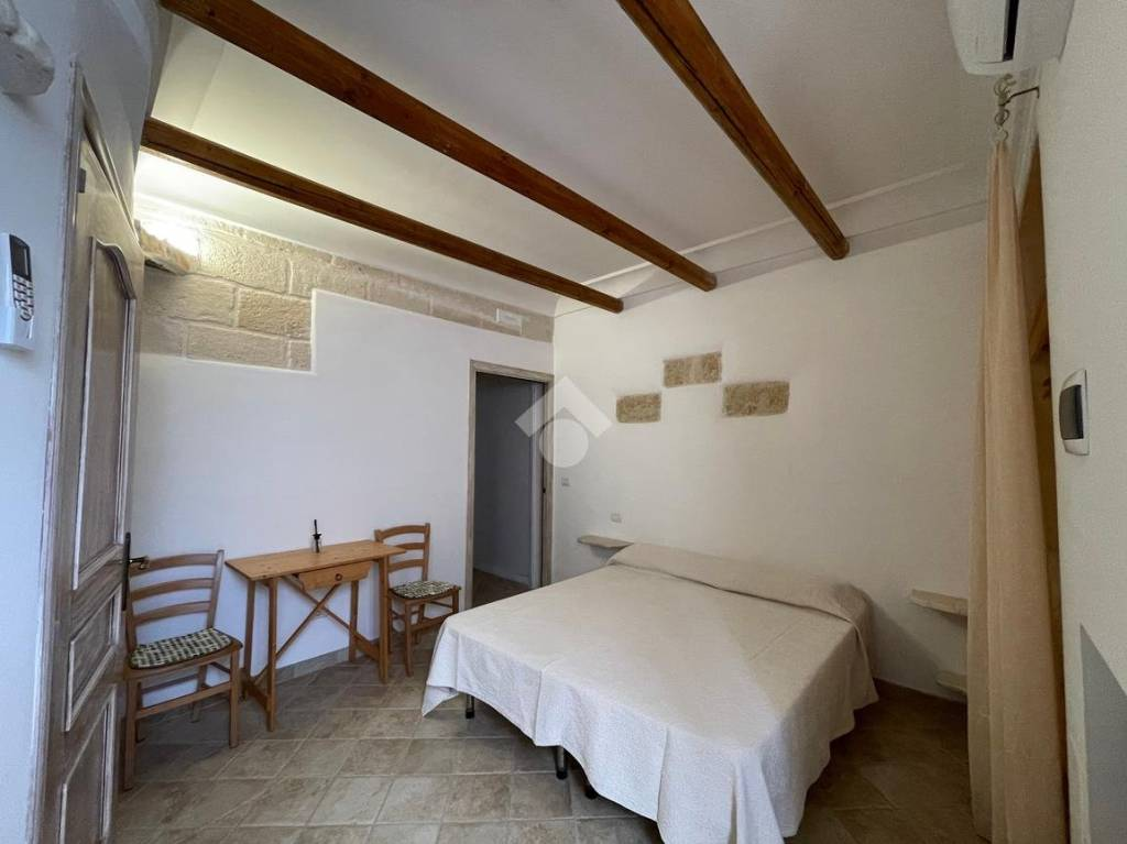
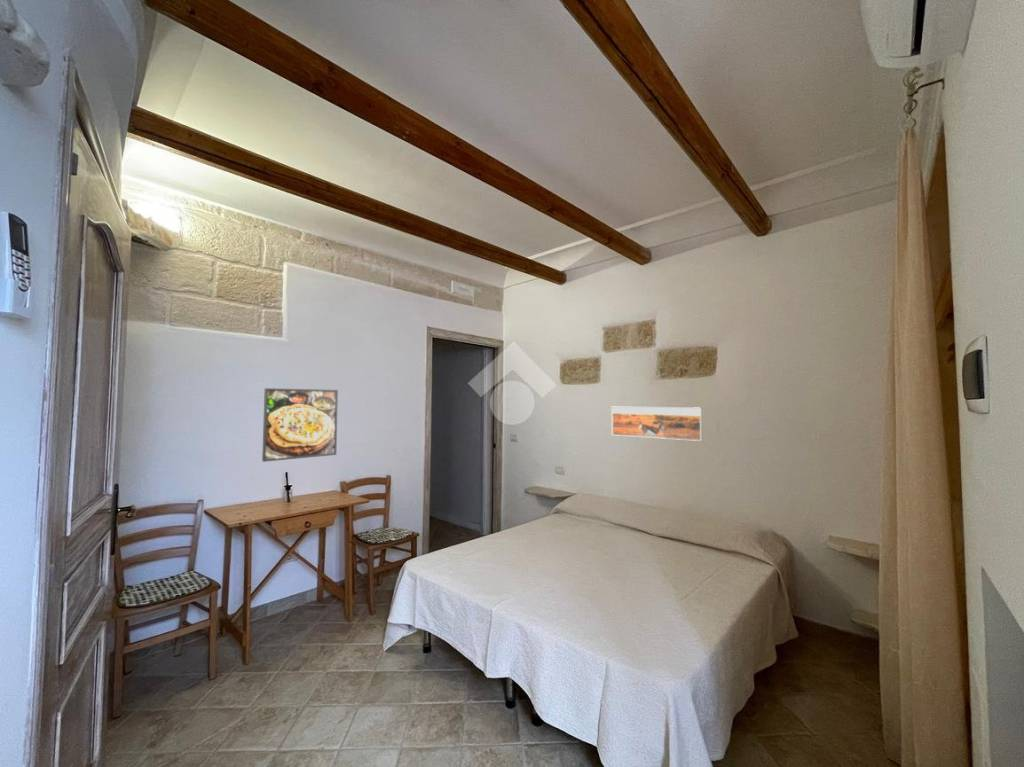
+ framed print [610,406,703,442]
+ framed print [261,387,339,463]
